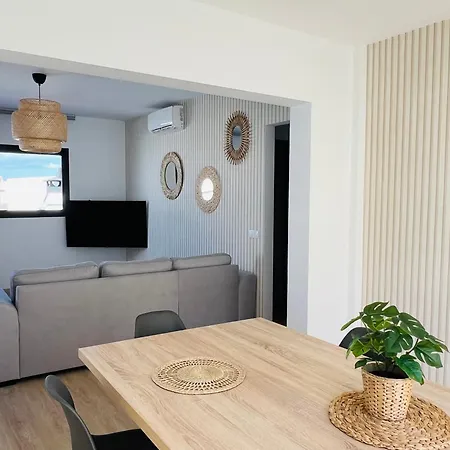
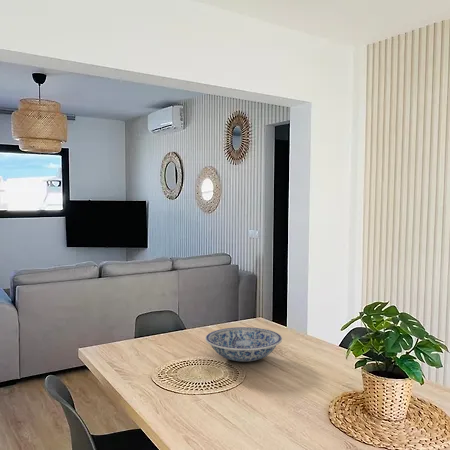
+ ceramic bowl [204,326,283,362]
